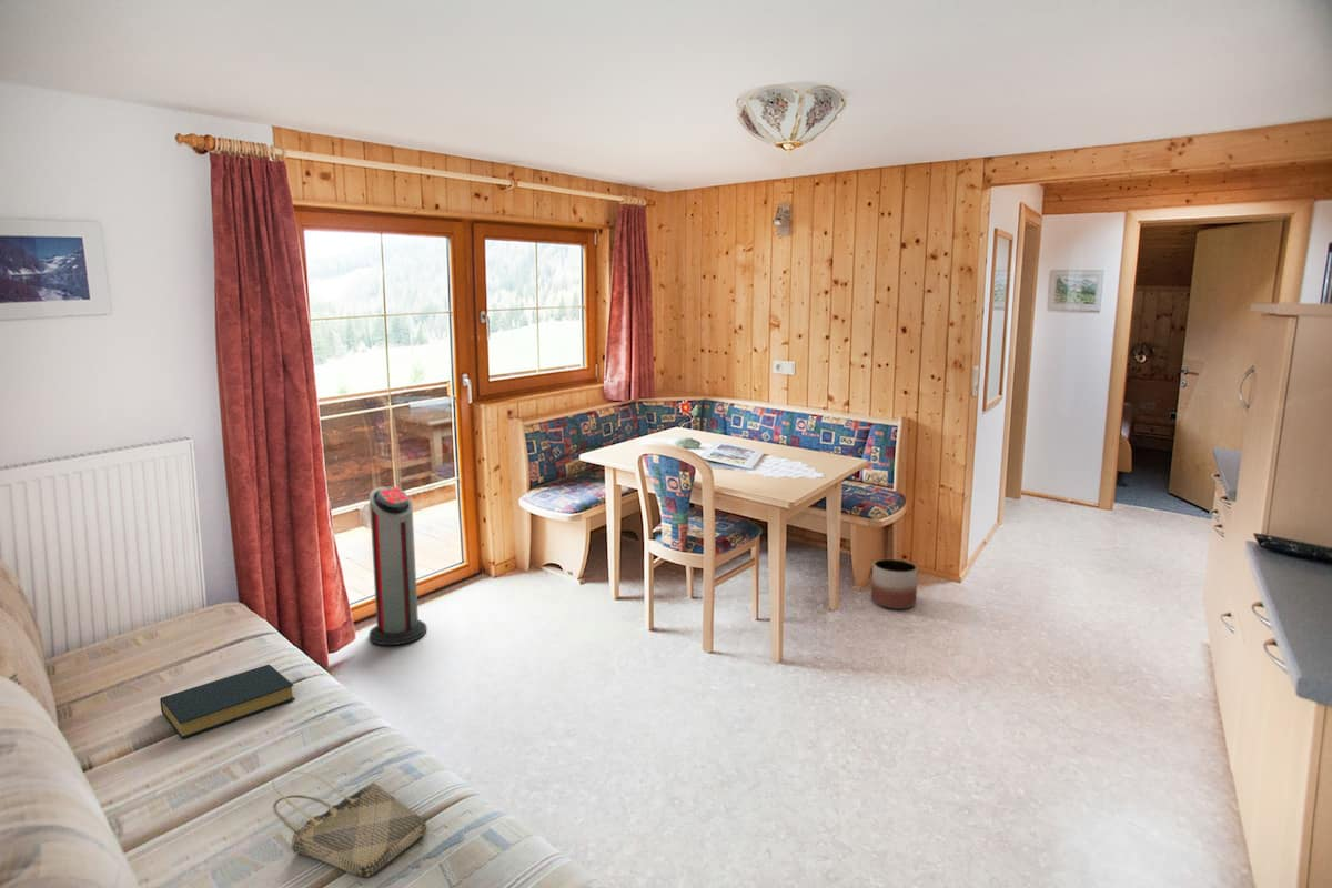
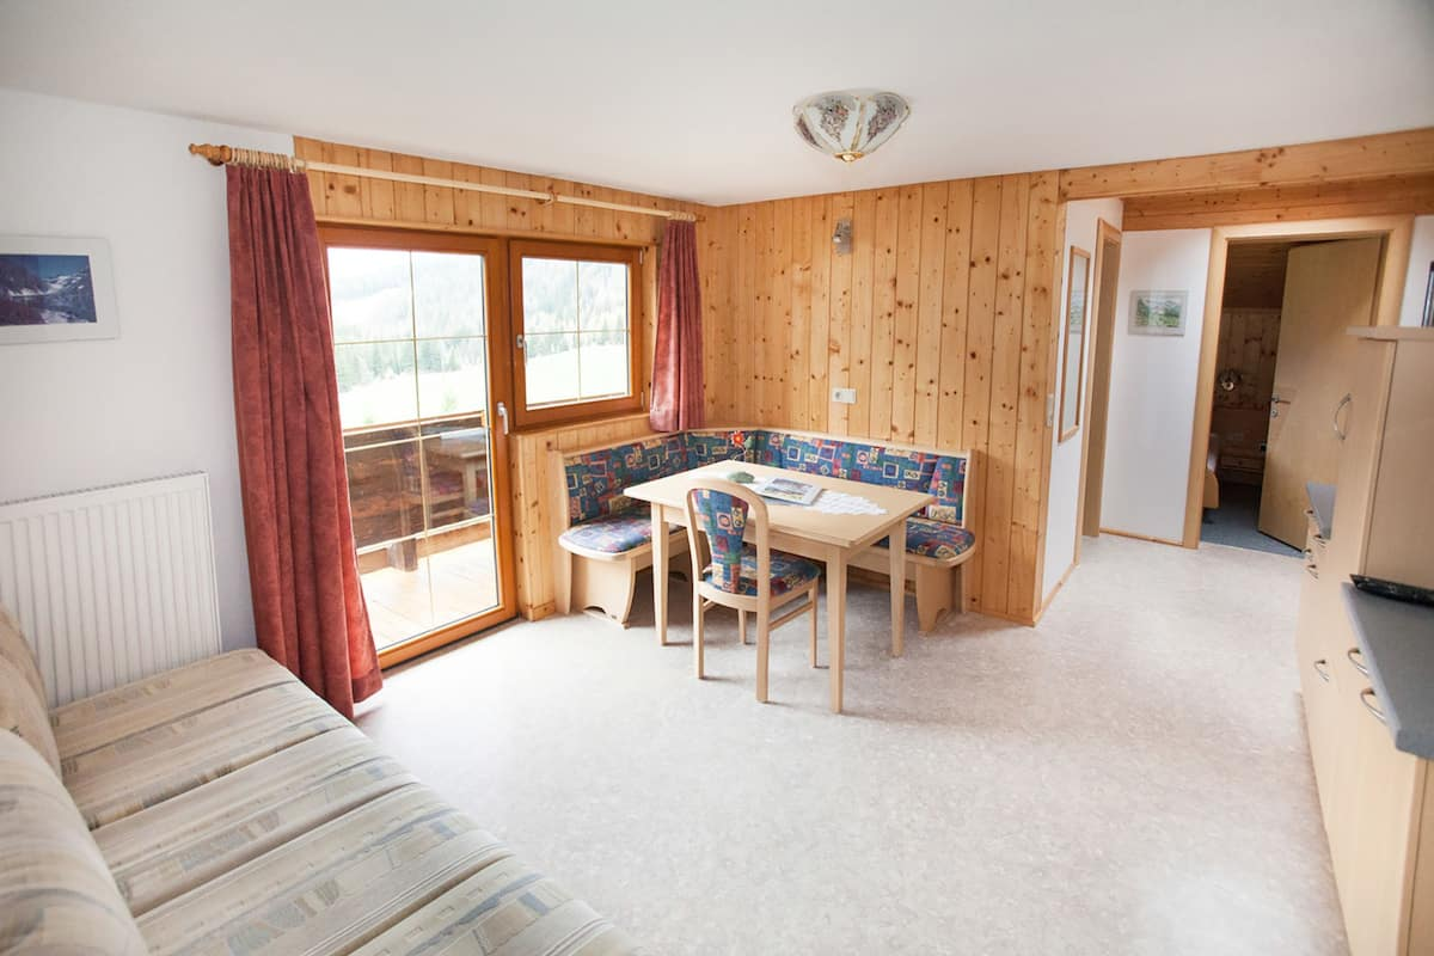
- air purifier [367,486,427,646]
- tote bag [271,770,427,878]
- hardback book [159,664,296,740]
- planter [870,558,919,610]
